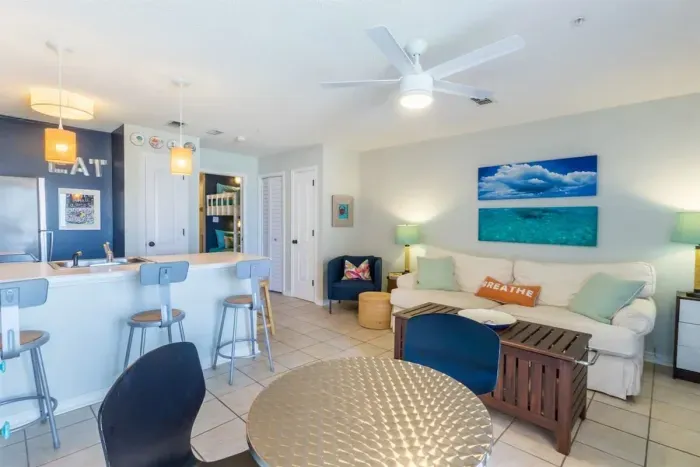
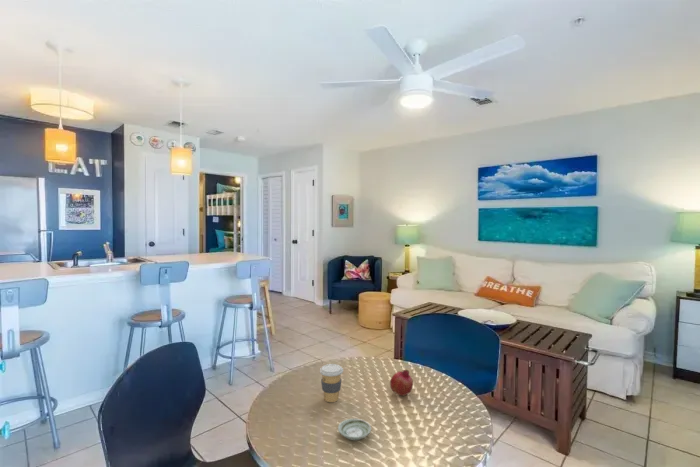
+ coffee cup [319,363,344,403]
+ saucer [337,418,372,441]
+ fruit [389,369,414,397]
